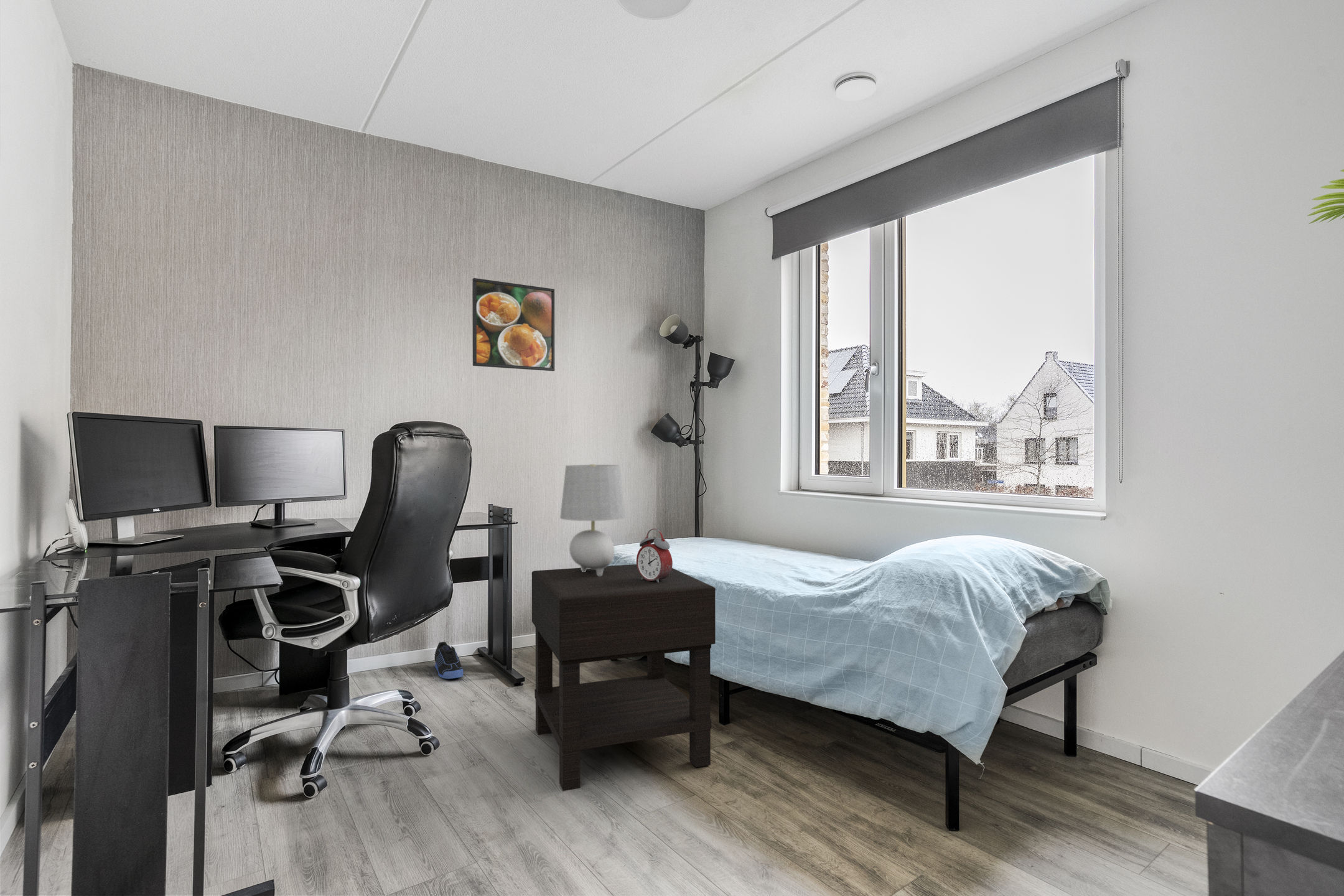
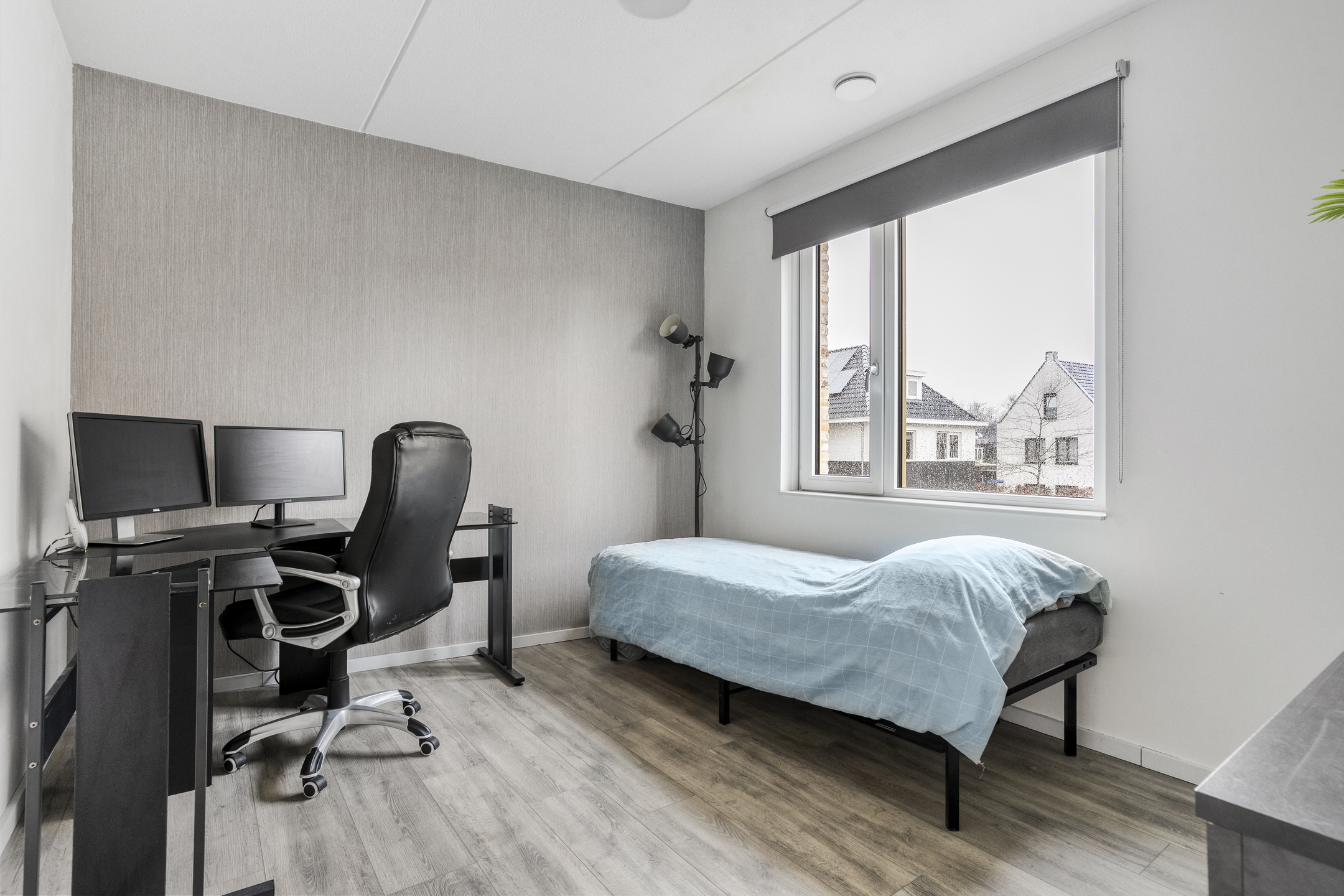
- sneaker [434,642,464,679]
- table lamp [559,464,627,576]
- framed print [472,278,555,371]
- alarm clock [636,528,673,583]
- nightstand [531,564,716,791]
